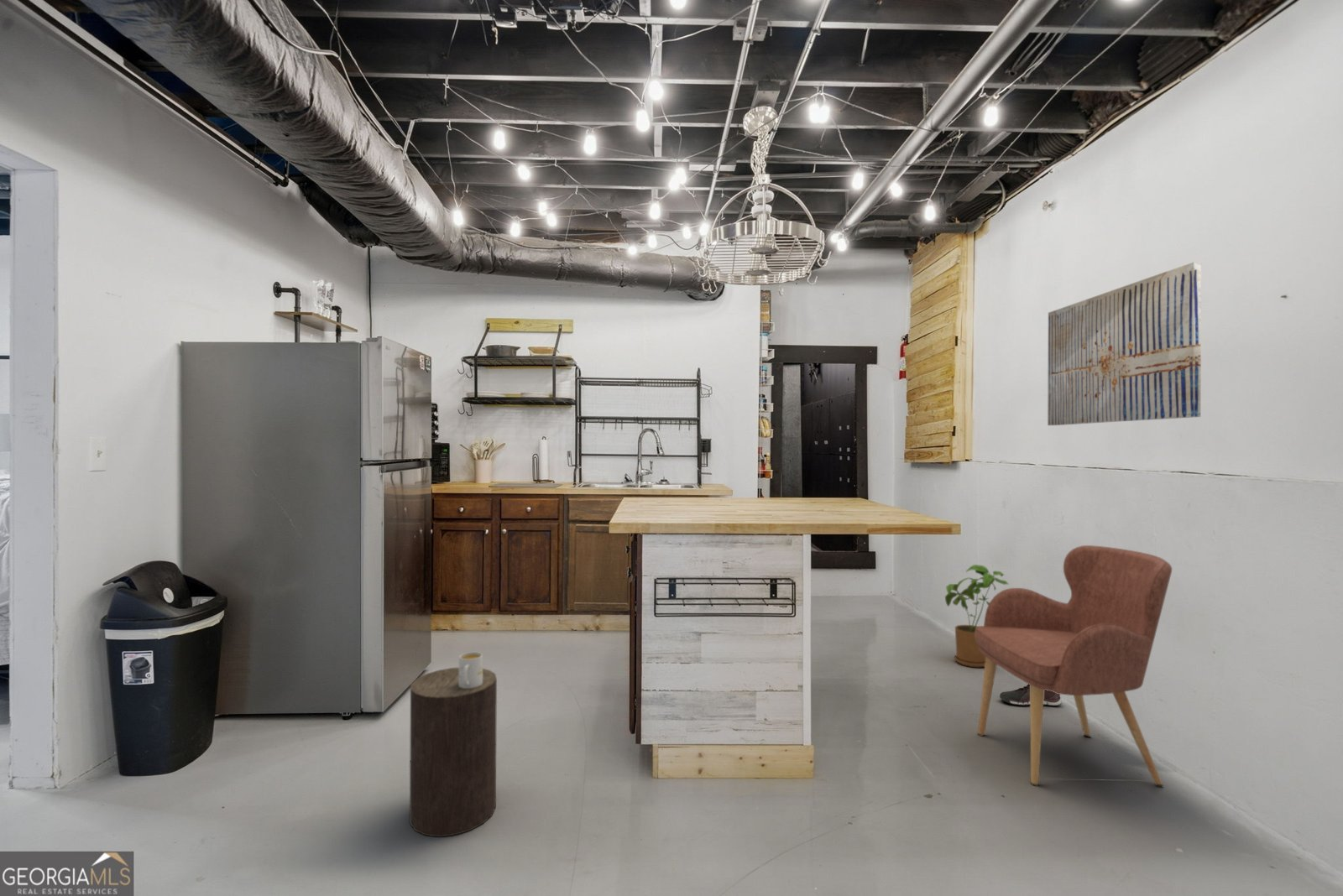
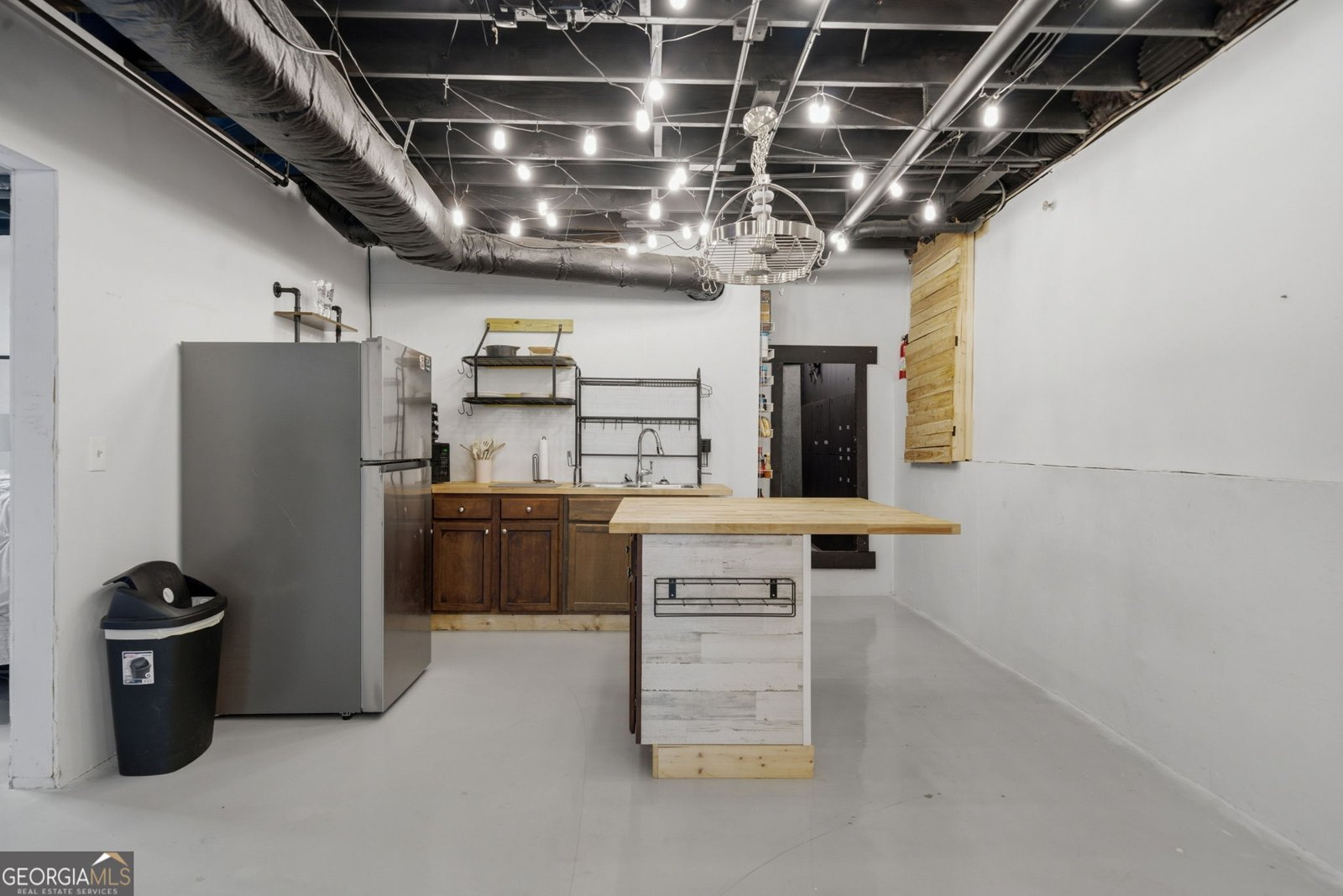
- house plant [944,564,1010,668]
- armchair [975,544,1173,788]
- wall art [1047,261,1202,426]
- stool [409,666,498,838]
- sneaker [999,684,1063,706]
- mug [458,651,483,689]
